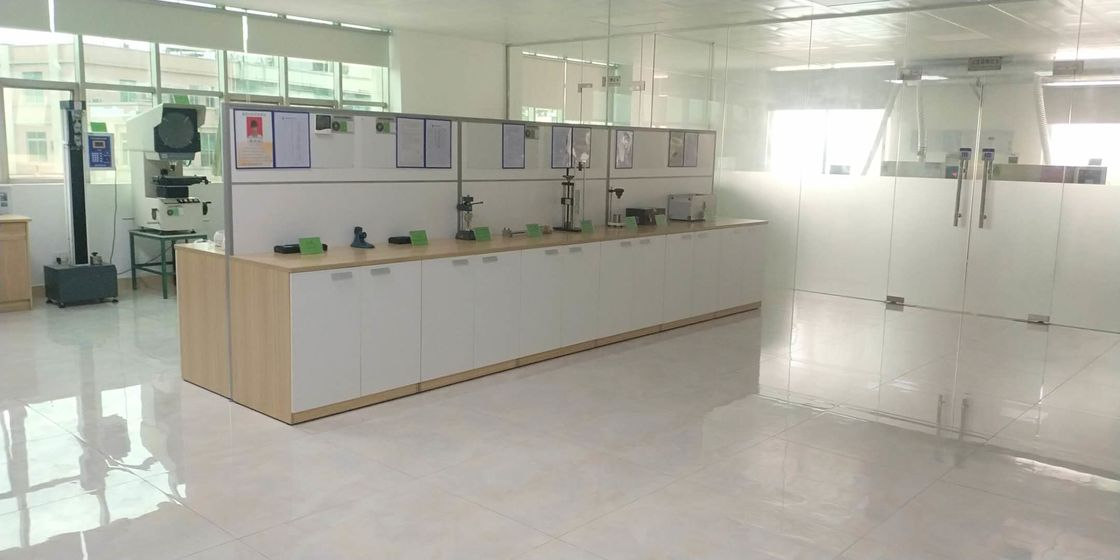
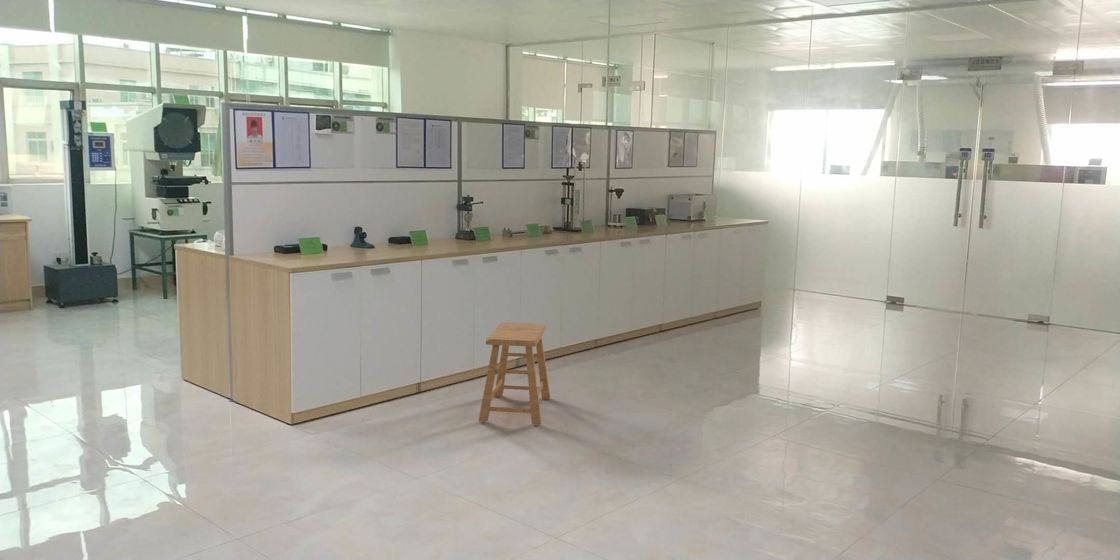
+ stool [478,322,552,425]
